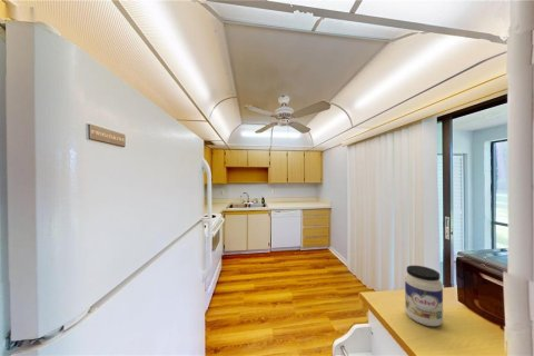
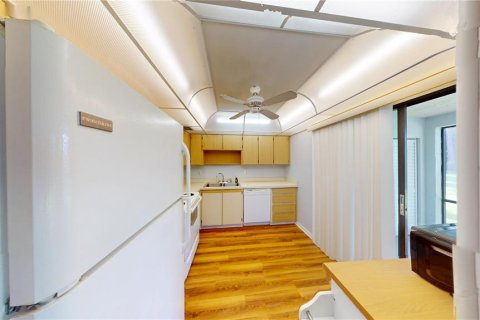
- jar [404,265,444,327]
